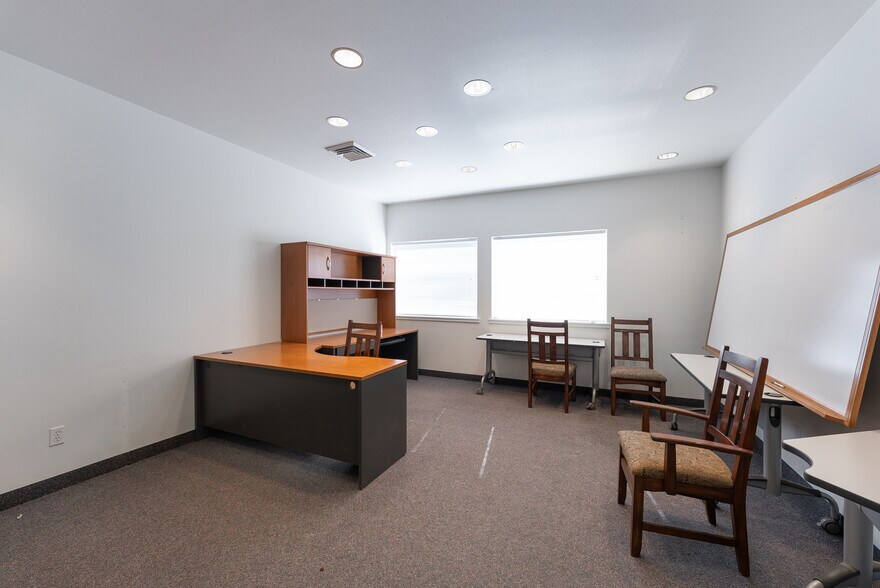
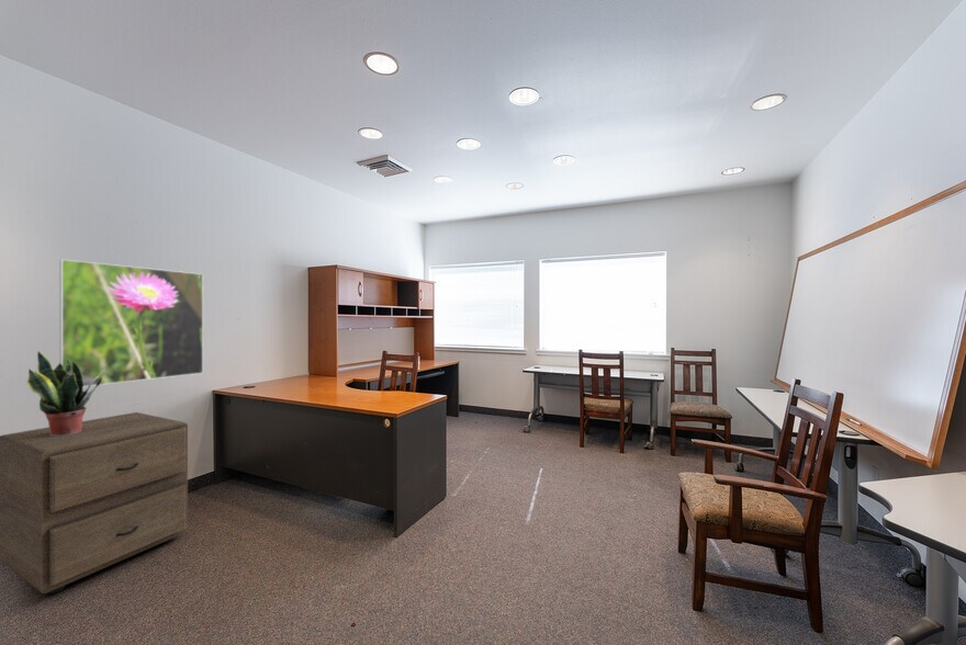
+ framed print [58,258,204,387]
+ filing cabinet [0,411,189,595]
+ potted plant [26,350,105,435]
